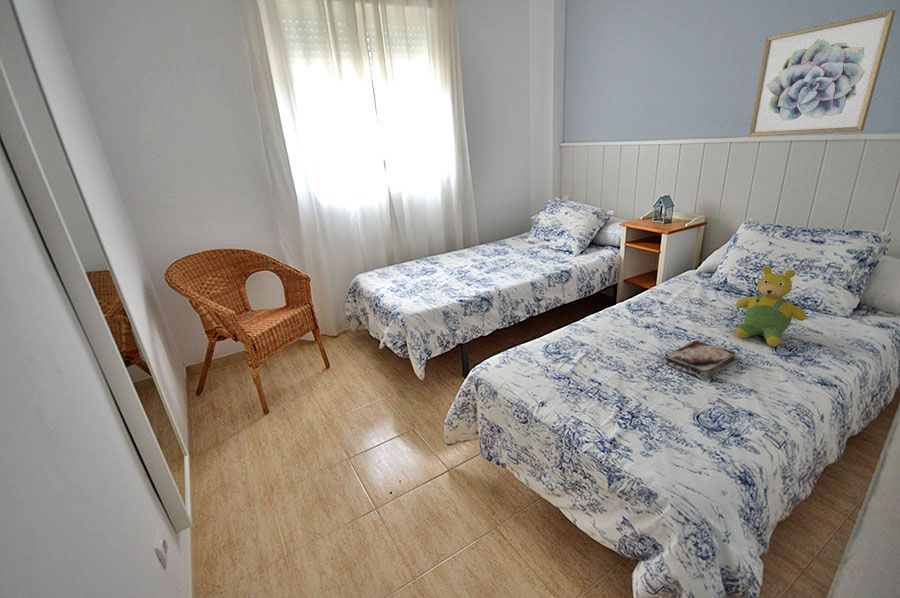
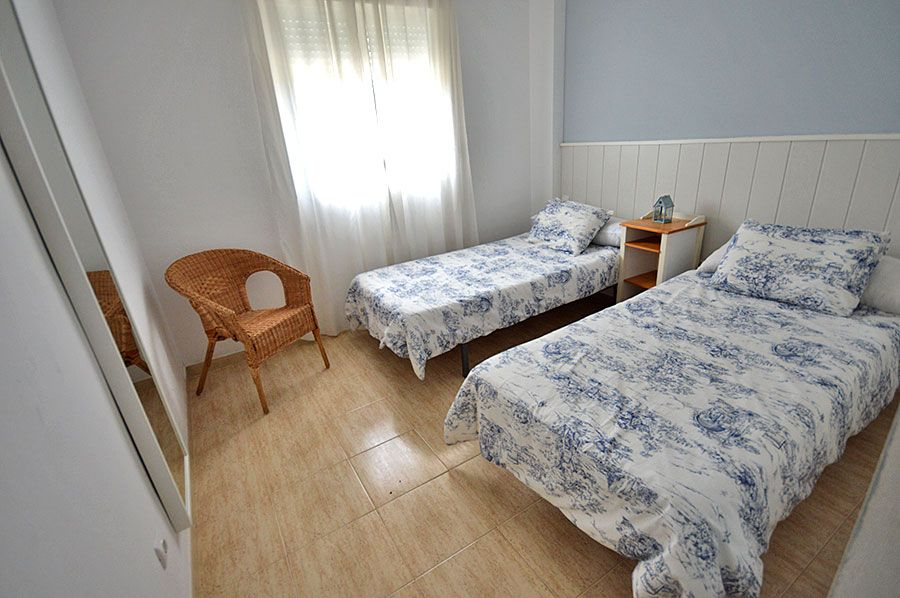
- teddy bear [734,265,807,347]
- tray [661,340,742,382]
- wall art [748,9,896,137]
